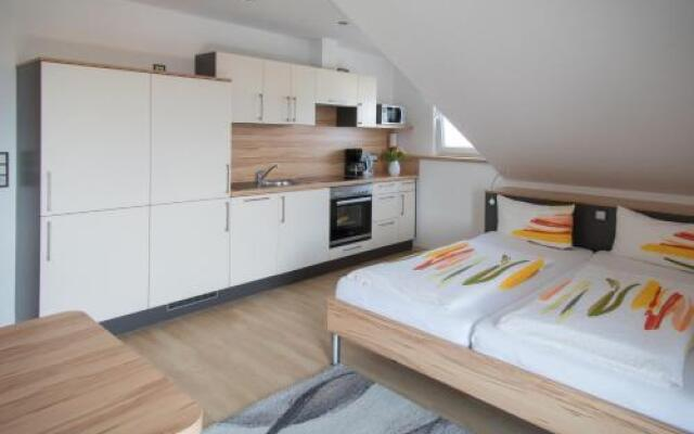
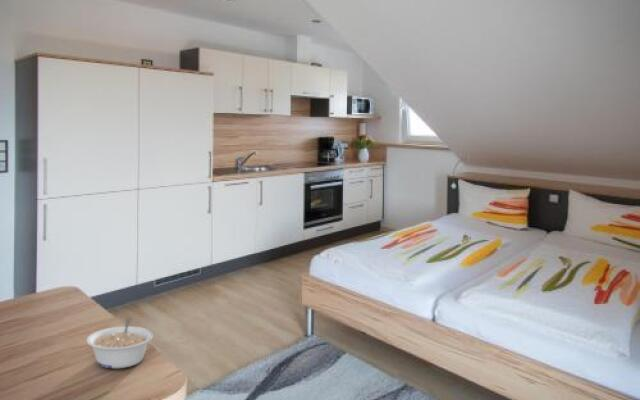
+ legume [86,317,154,369]
